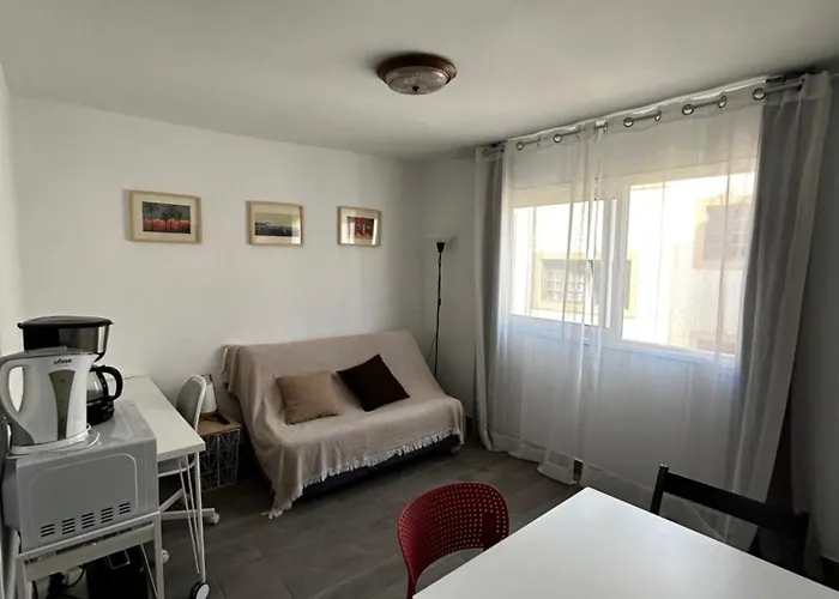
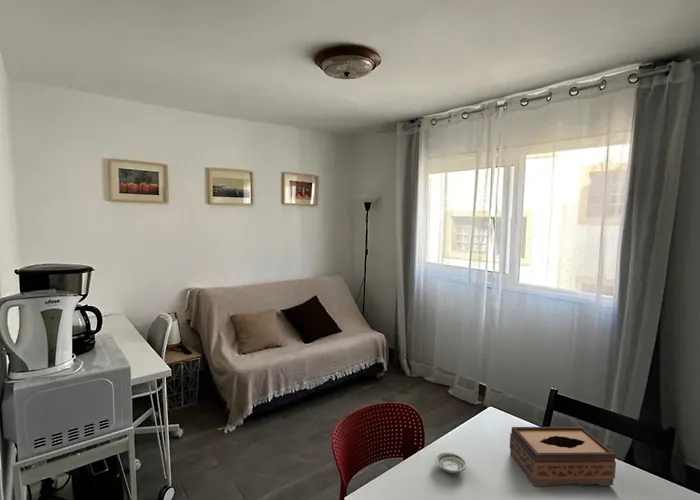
+ tissue box [509,426,617,487]
+ saucer [434,452,467,474]
